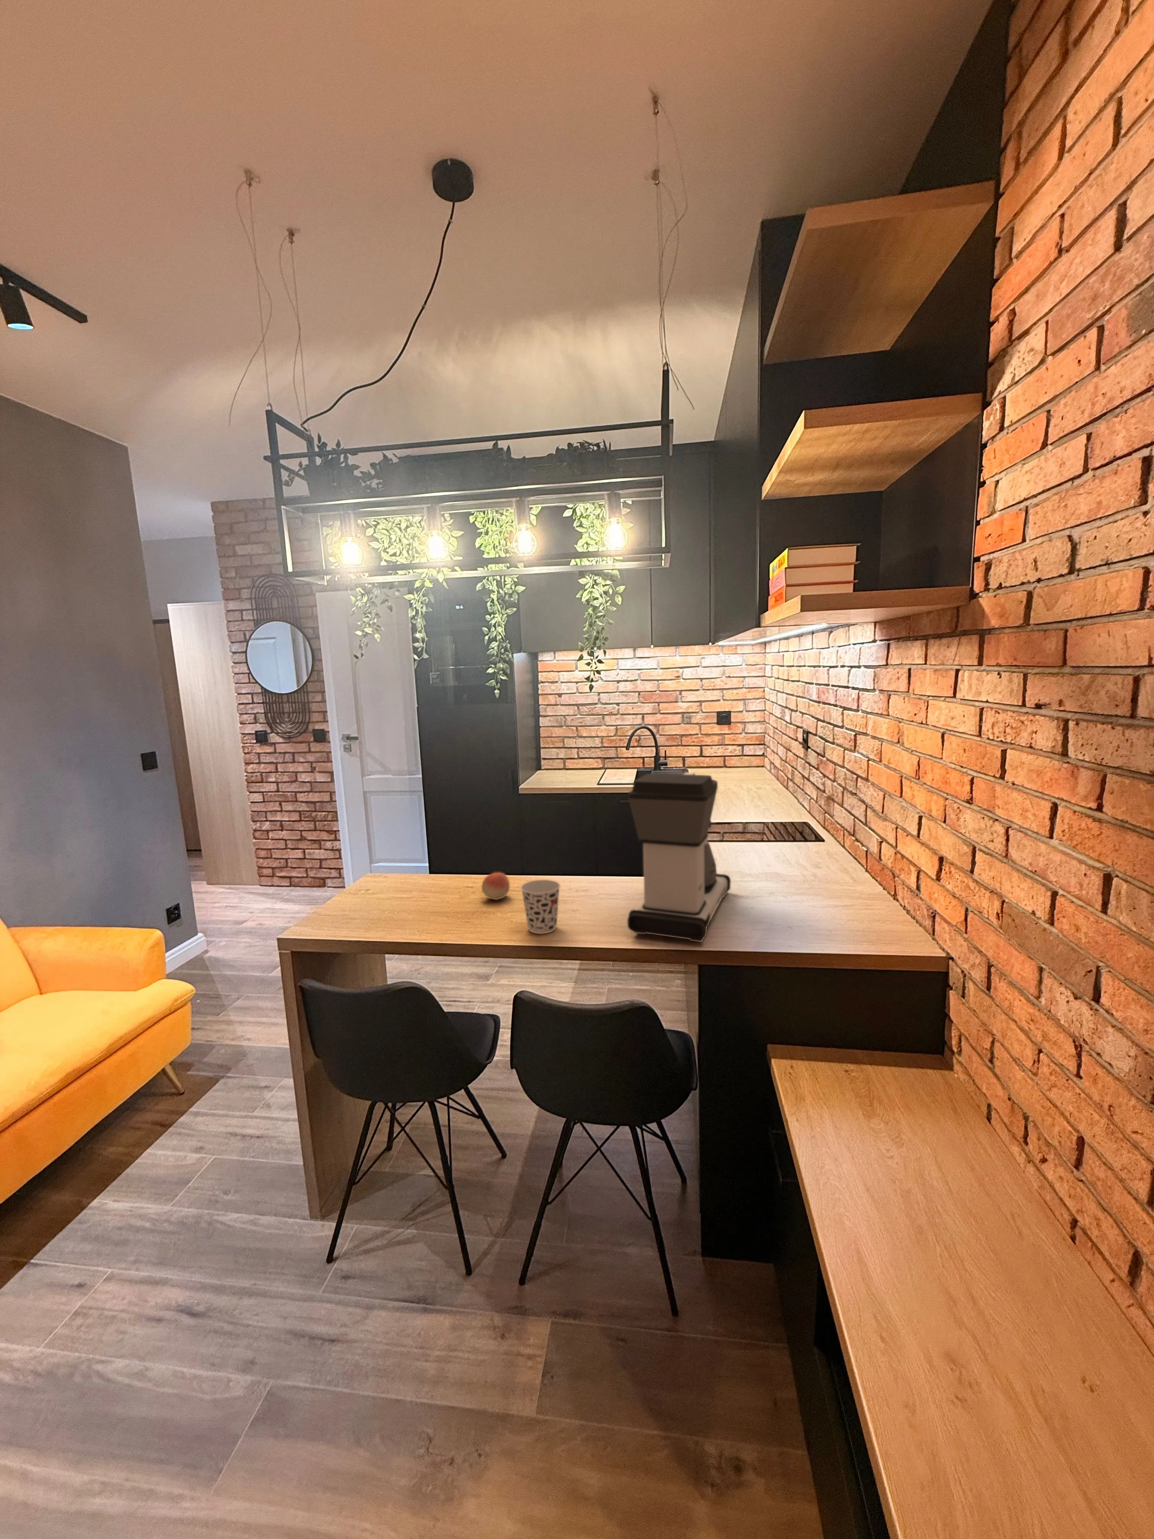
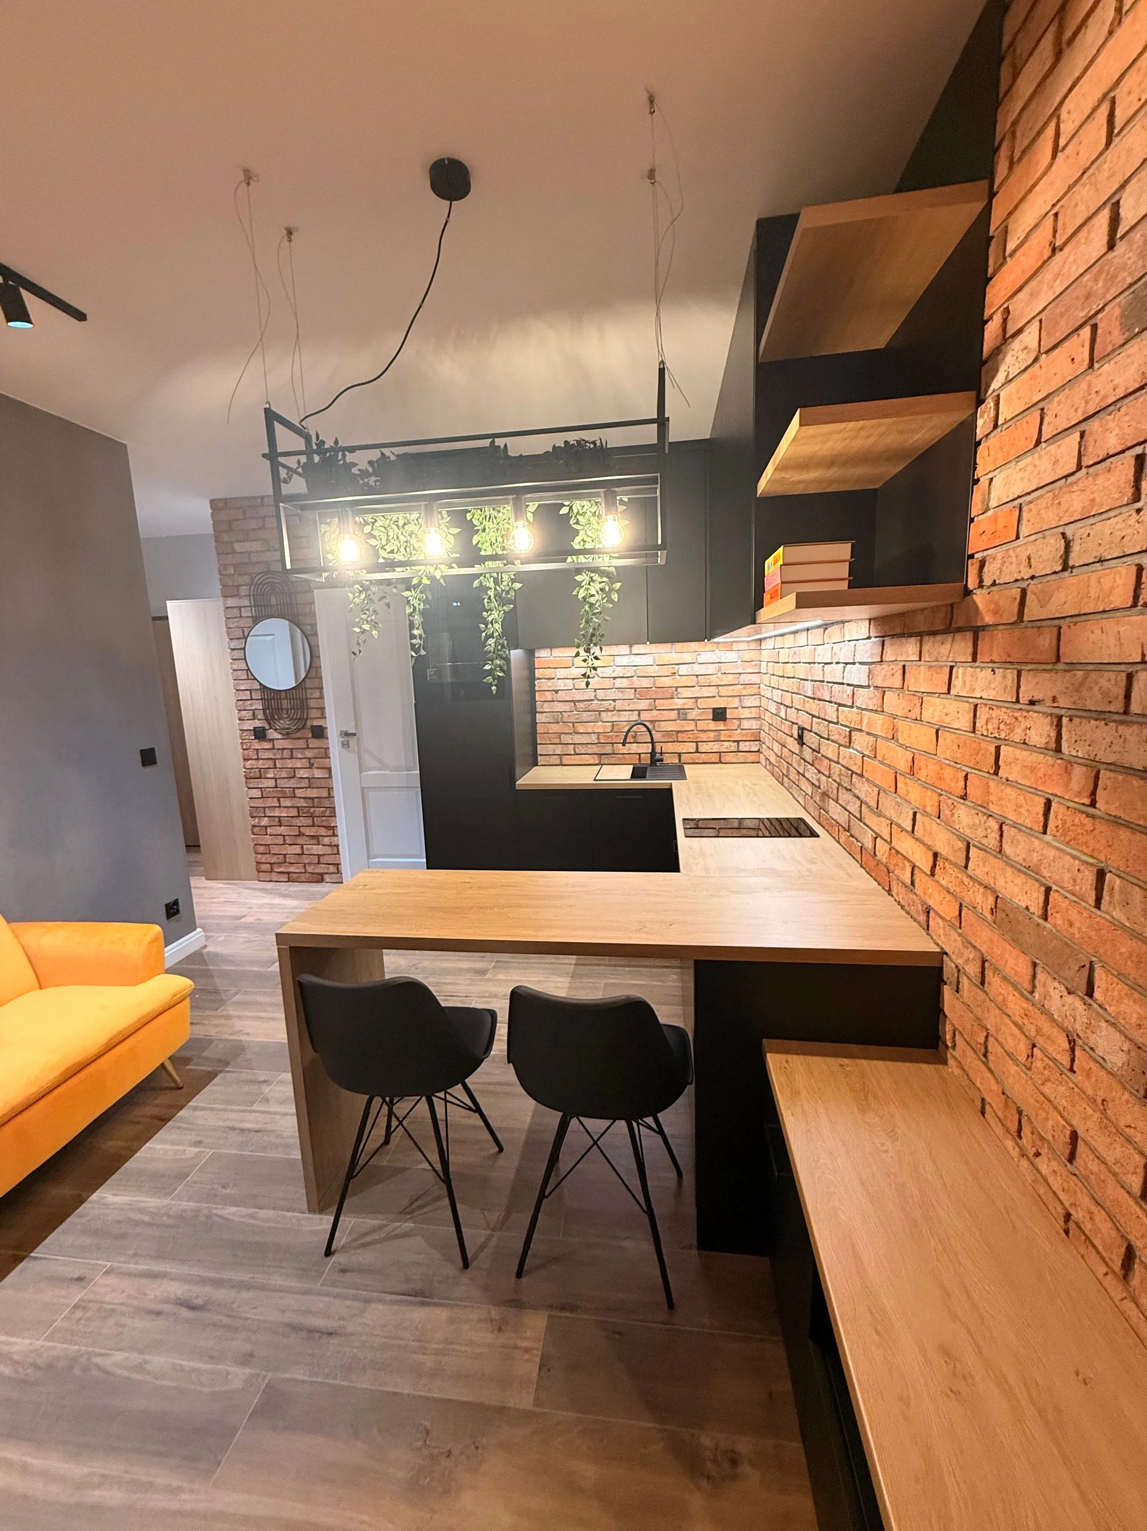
- coffee maker [627,772,731,943]
- cup [520,880,560,934]
- fruit [481,871,510,900]
